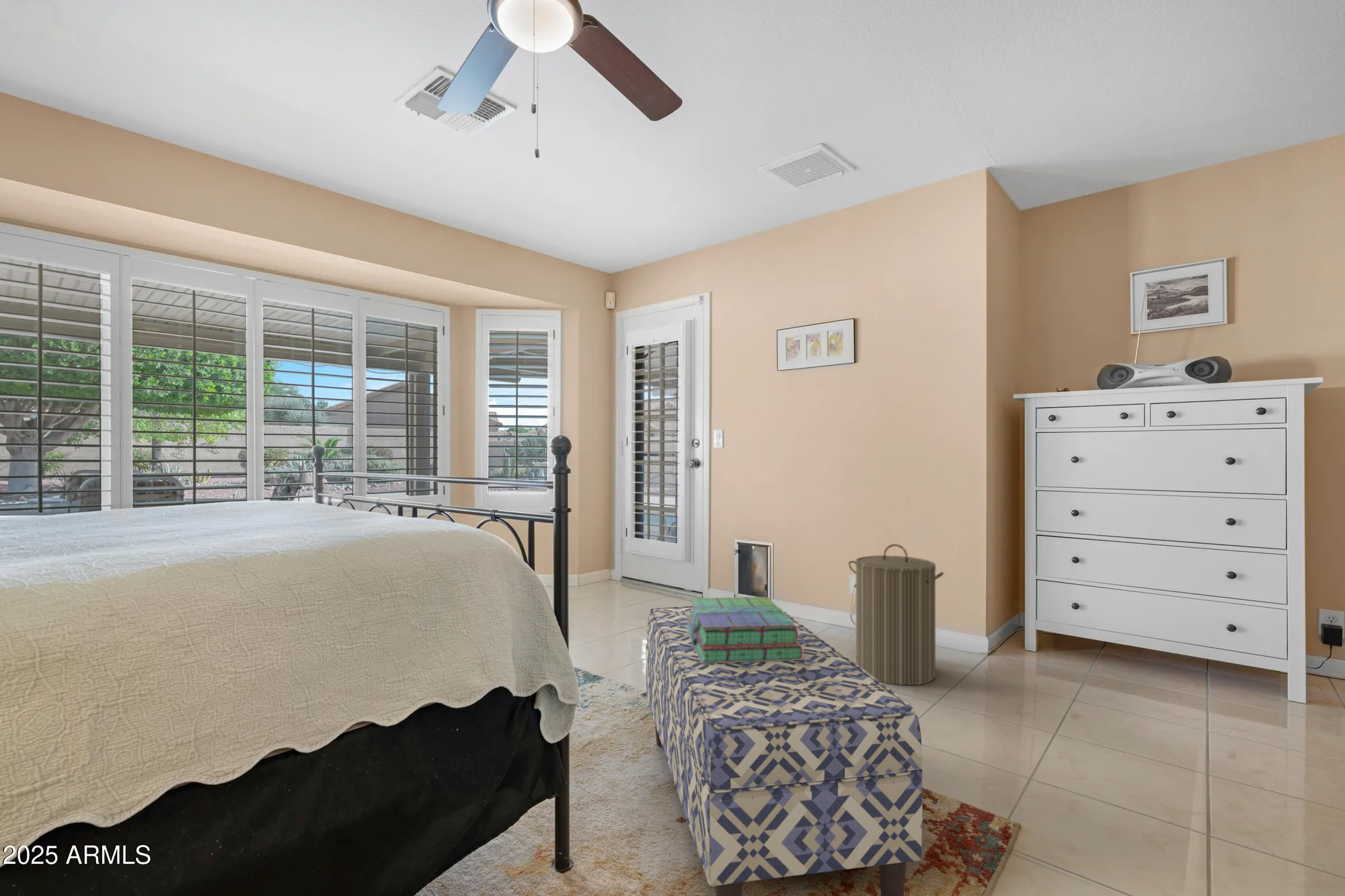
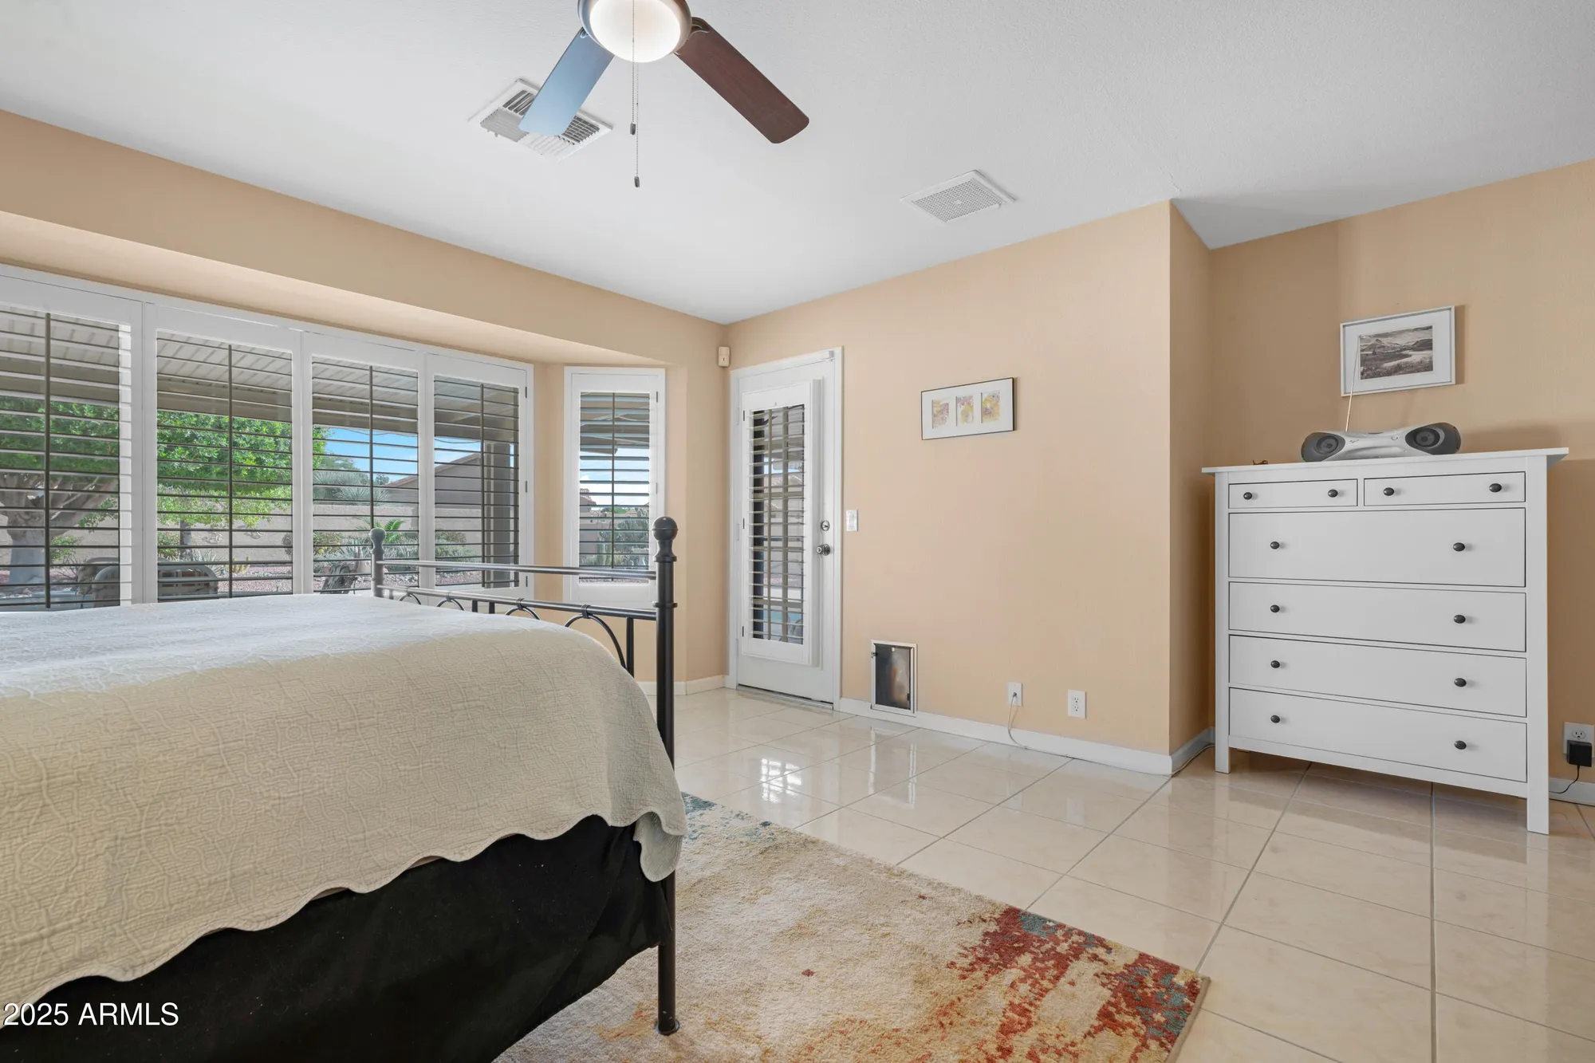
- bench [645,606,923,896]
- stack of books [686,596,803,663]
- laundry hamper [848,543,945,686]
